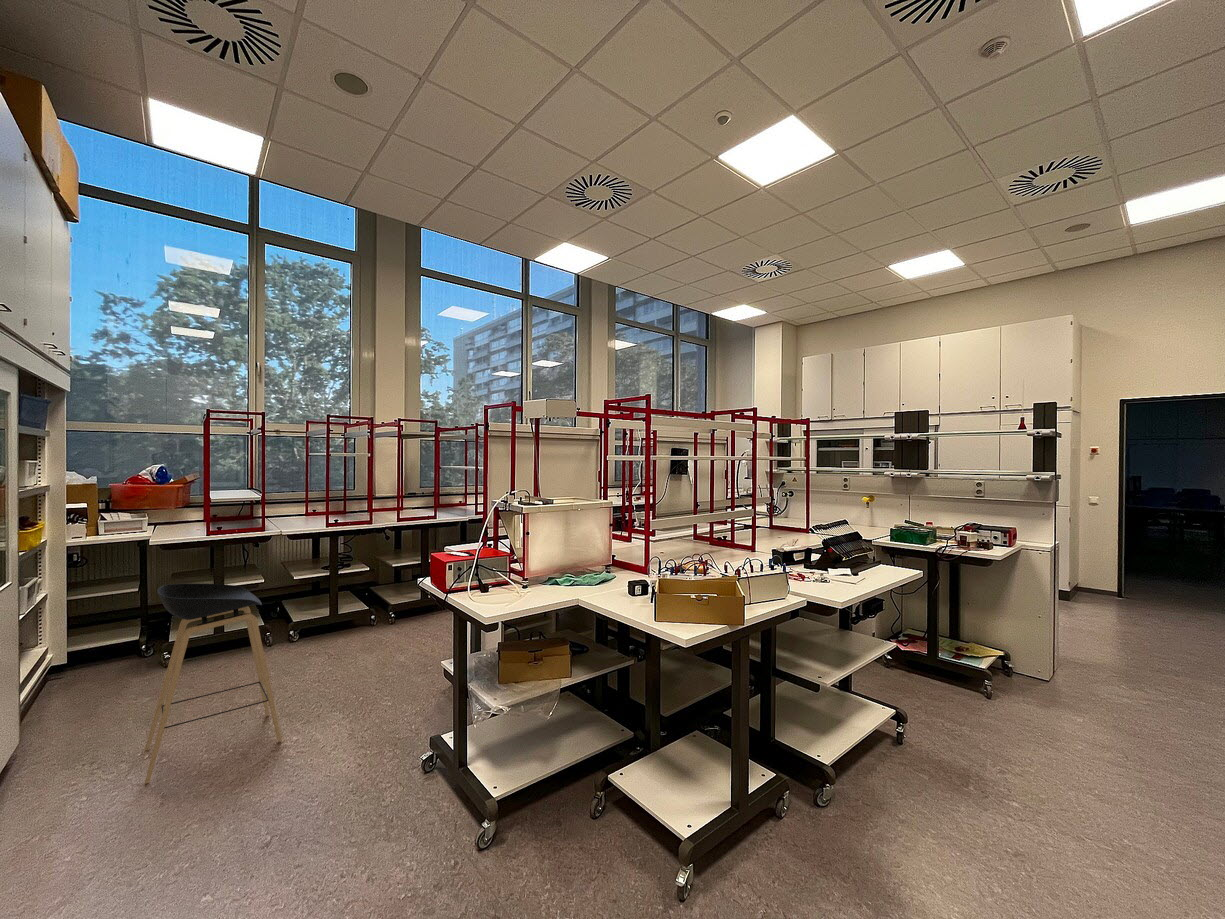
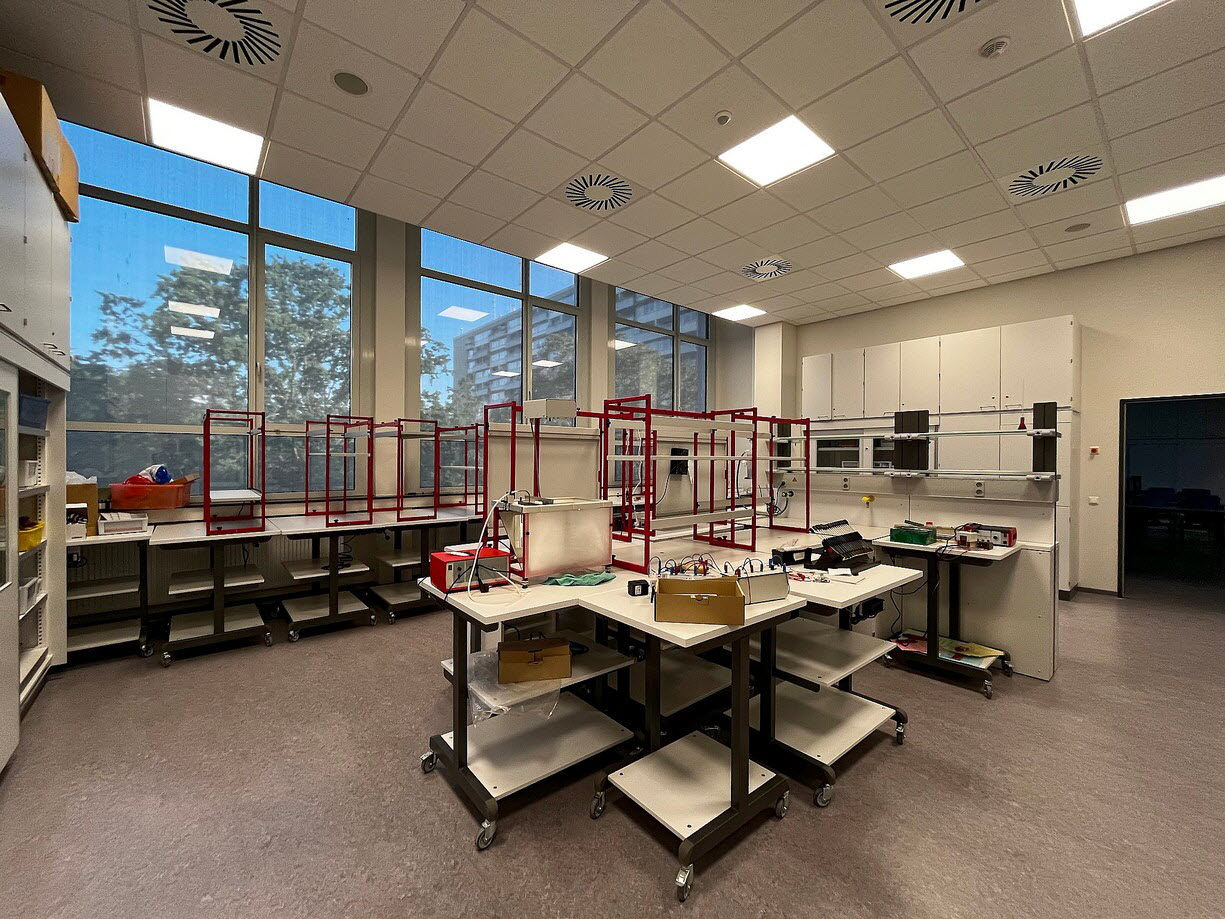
- stool [144,582,283,785]
